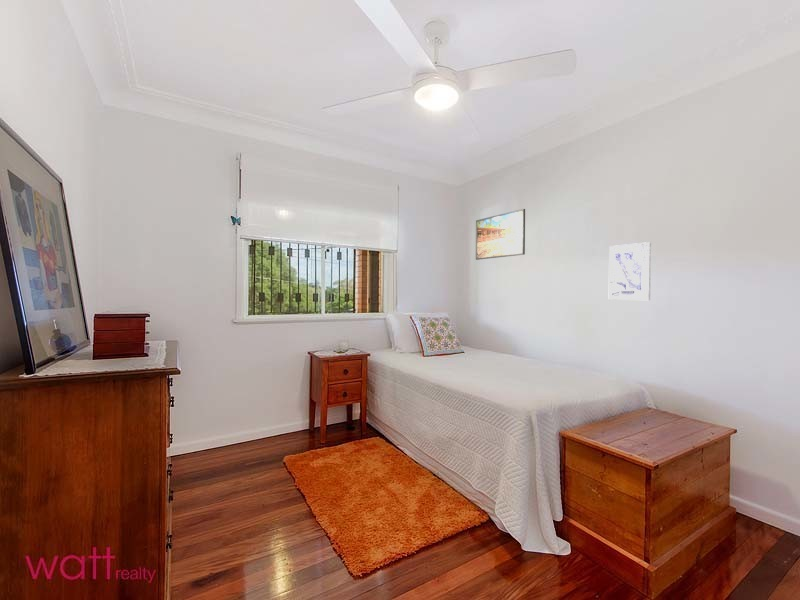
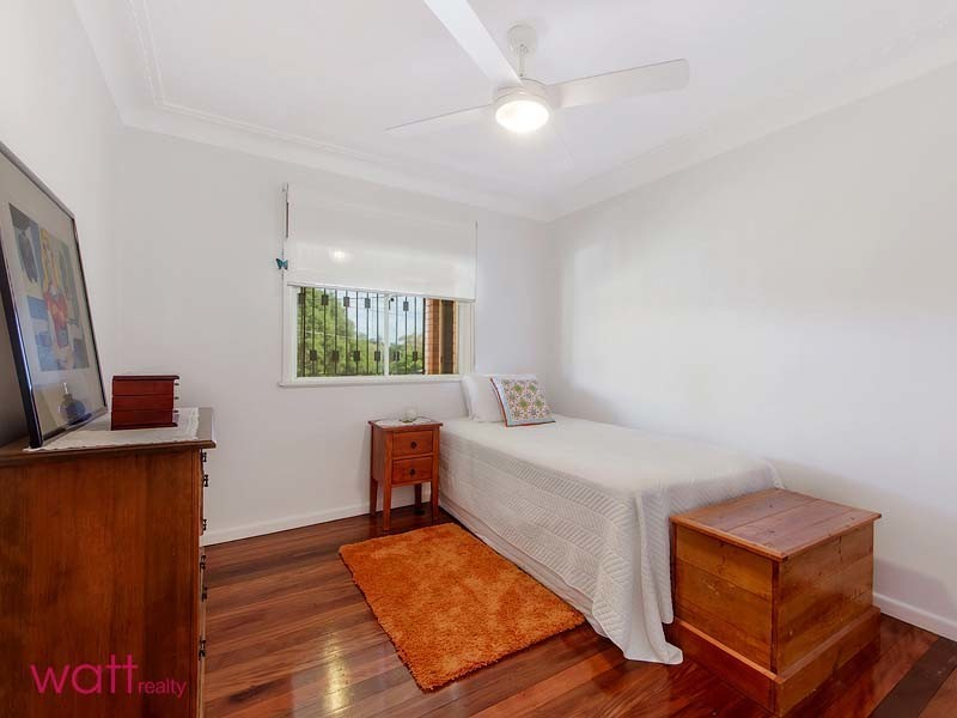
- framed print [475,208,526,261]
- wall art [608,241,652,301]
